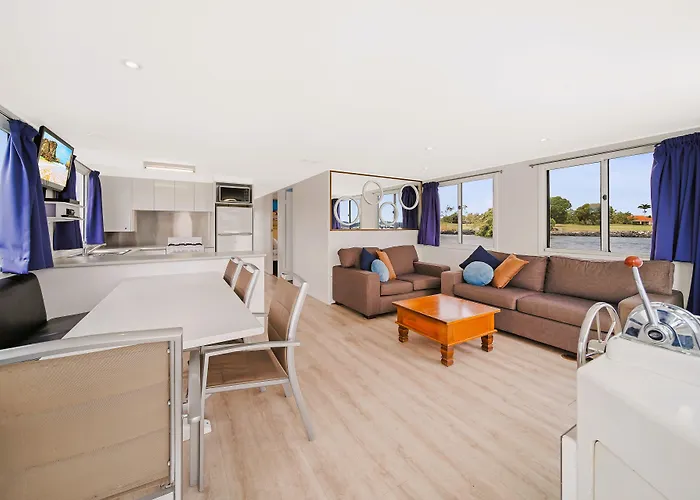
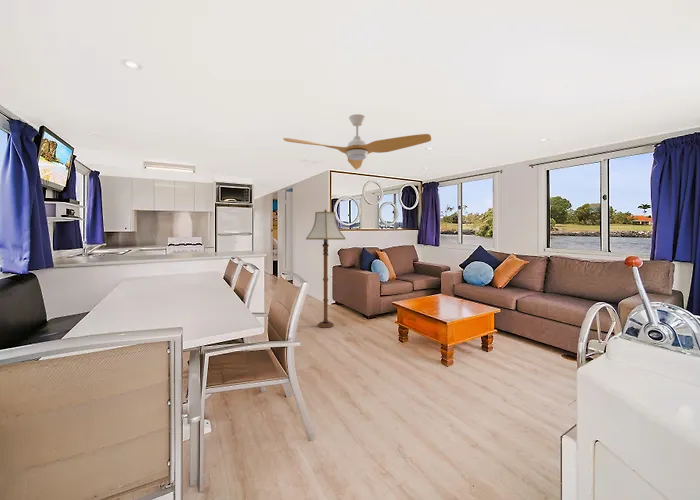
+ floor lamp [305,208,346,329]
+ electric fan [282,113,432,171]
